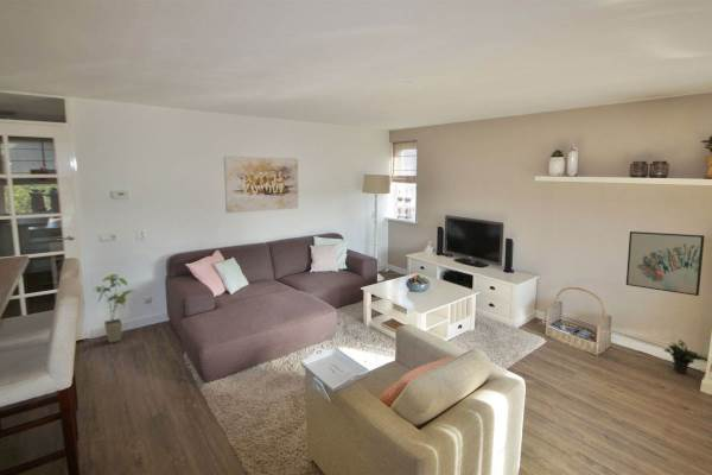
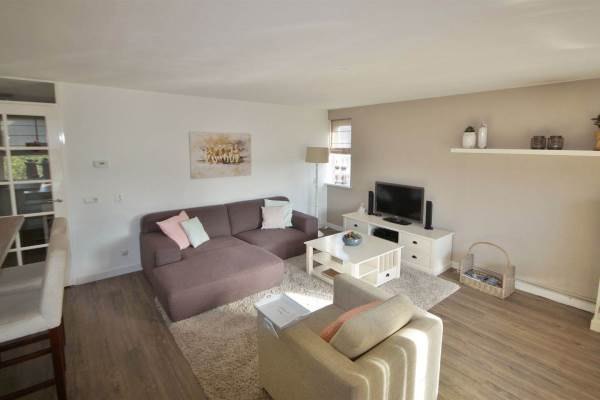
- potted plant [663,338,708,375]
- house plant [93,273,136,344]
- wall art [625,230,706,297]
